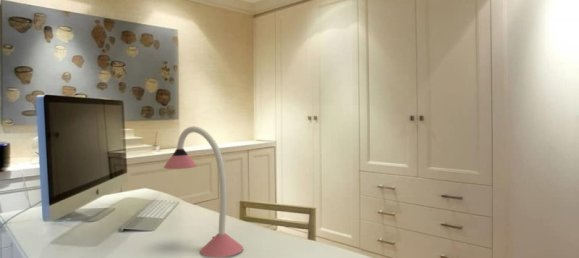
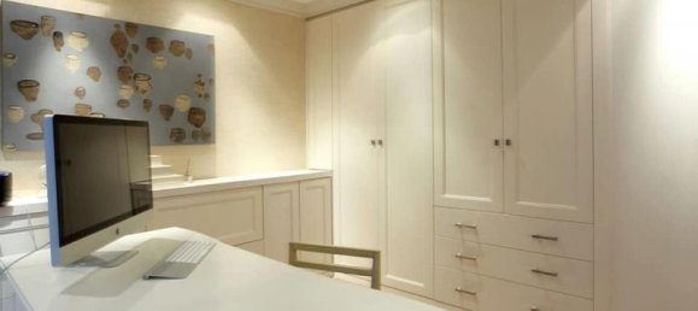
- desk lamp [163,125,244,258]
